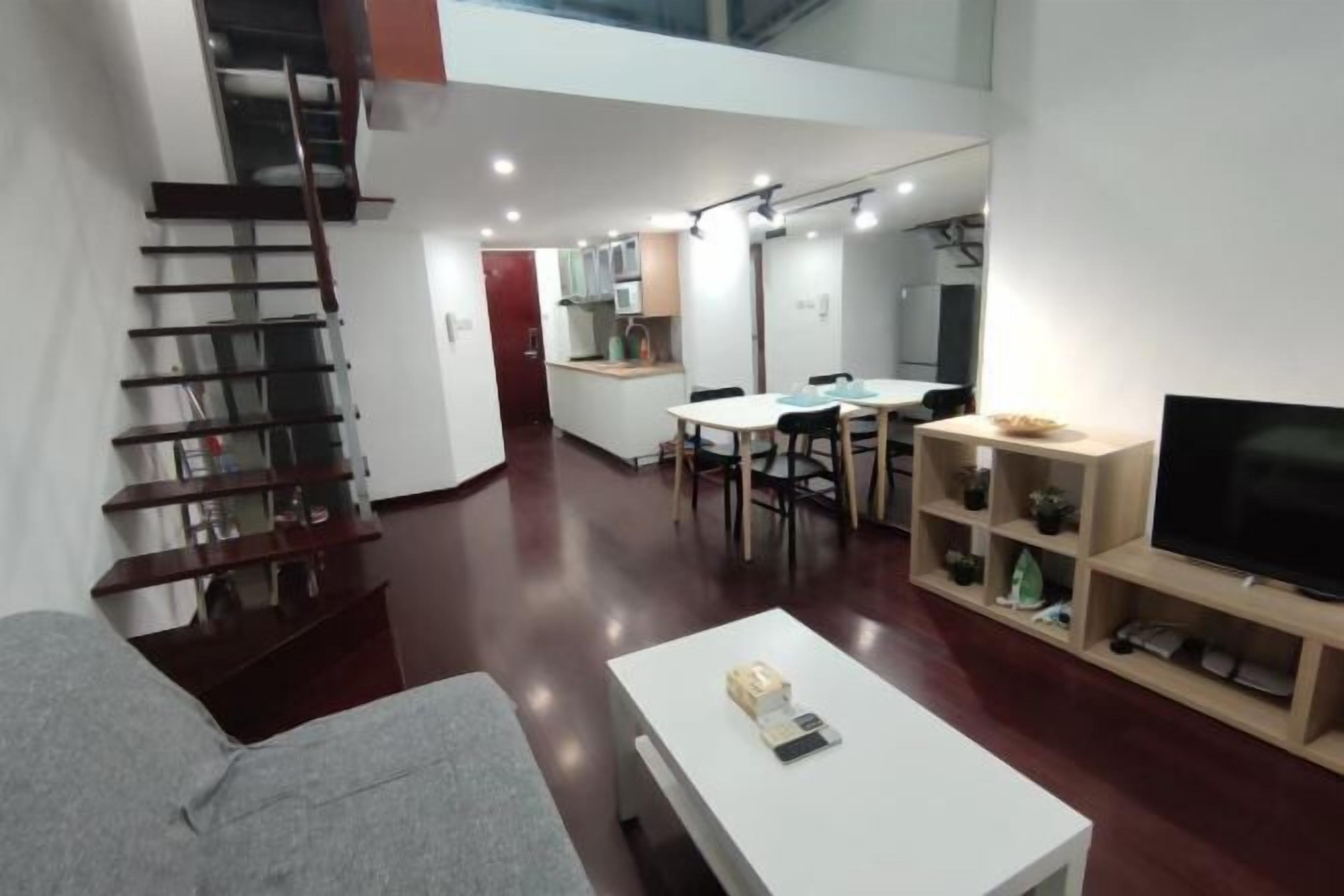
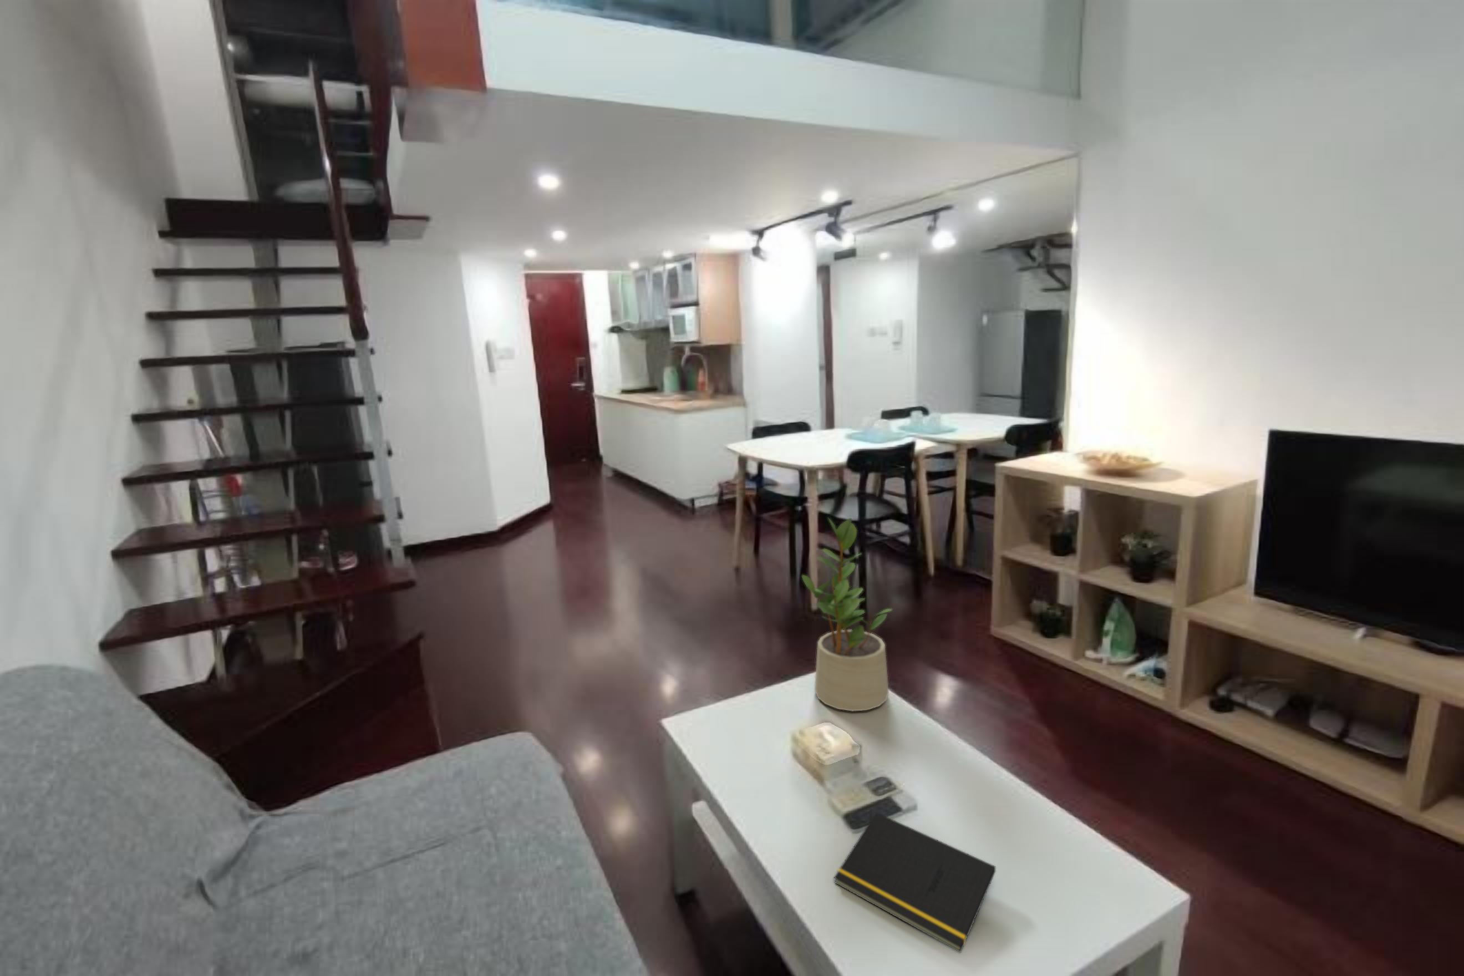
+ notepad [833,812,996,953]
+ potted plant [802,516,893,712]
